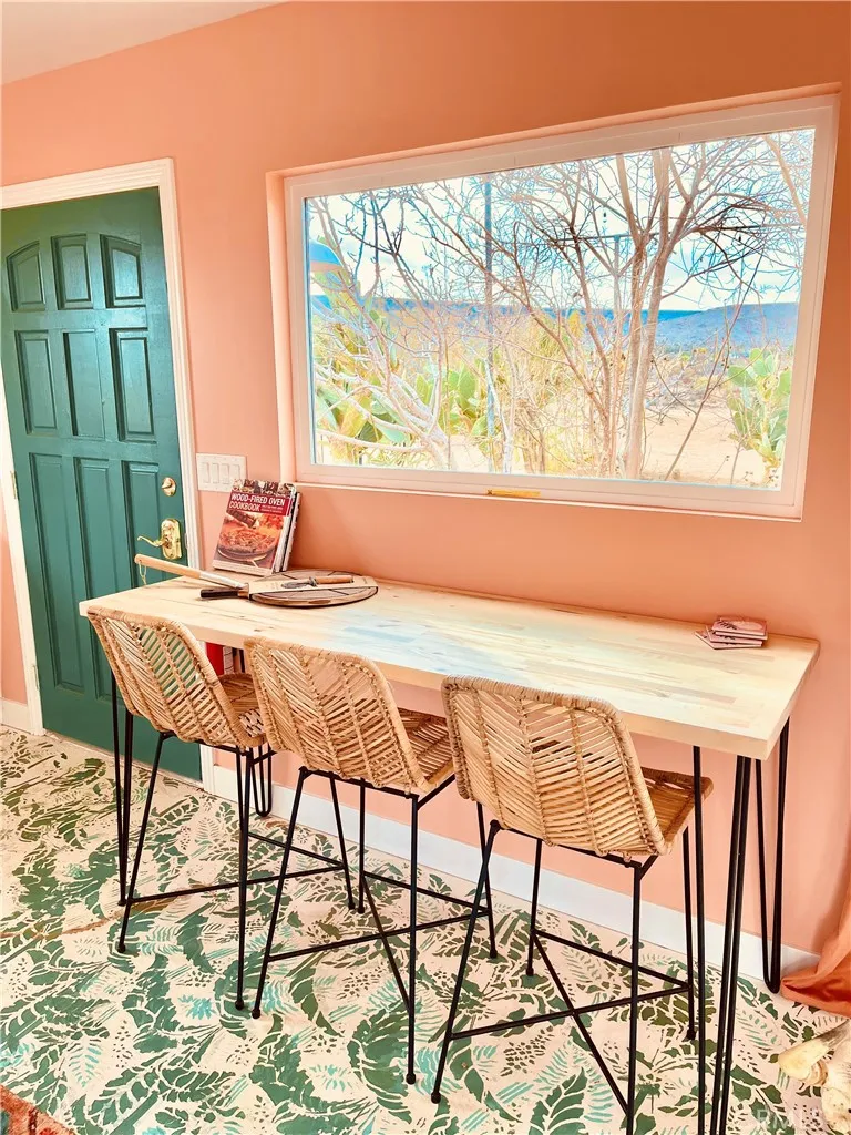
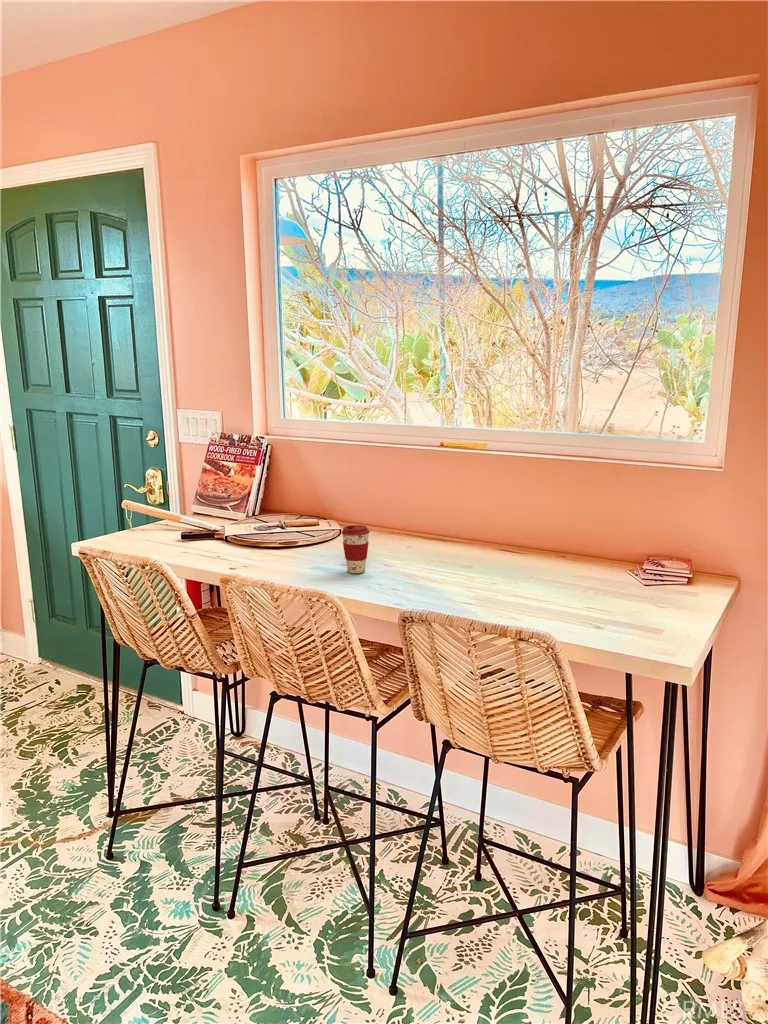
+ coffee cup [340,524,371,574]
